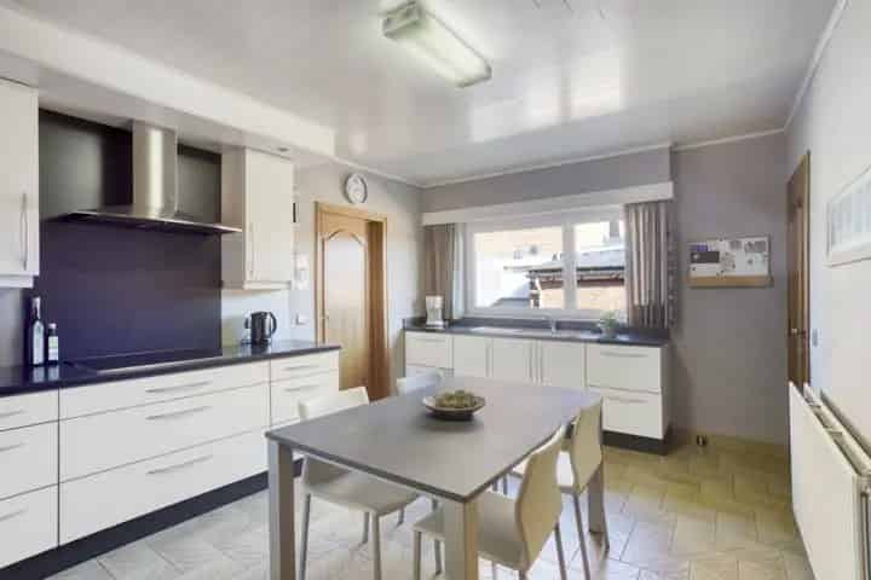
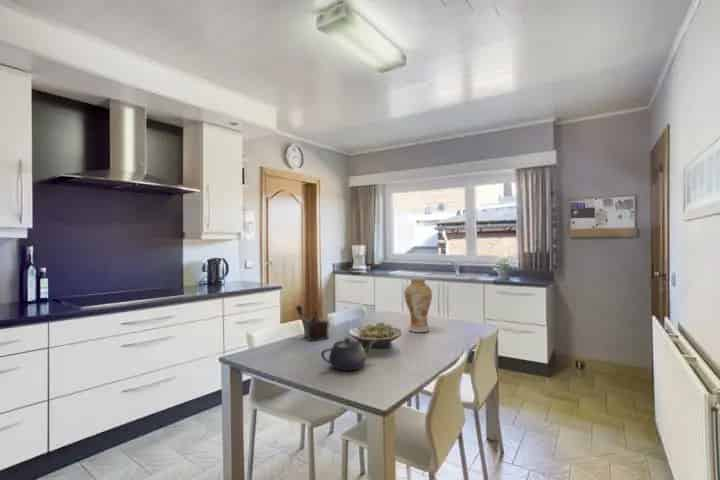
+ vase [403,277,433,333]
+ teapot [320,336,376,372]
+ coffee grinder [294,304,329,342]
